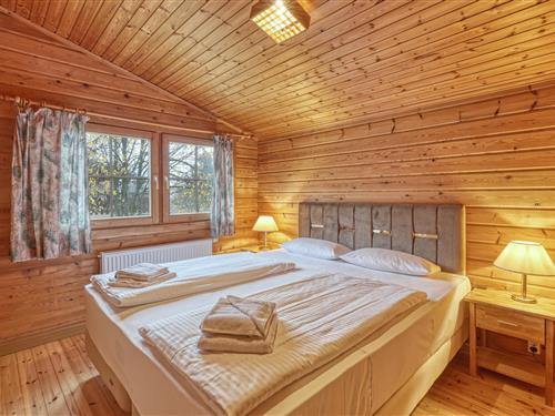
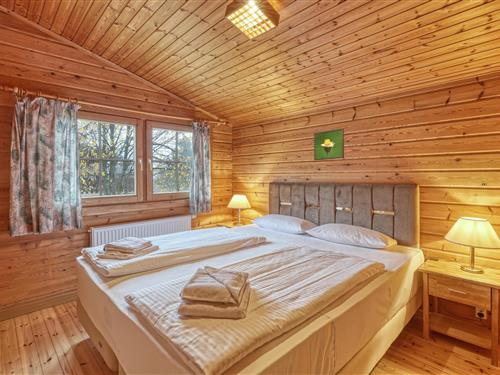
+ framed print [313,128,345,161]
